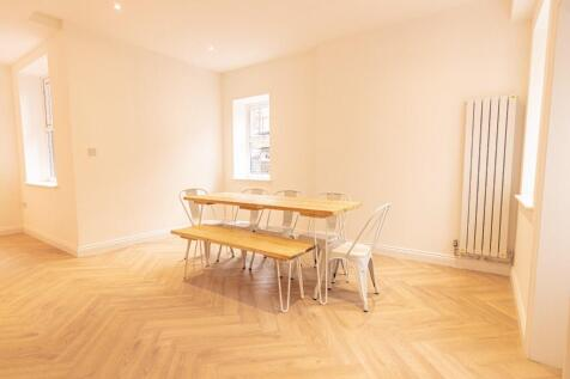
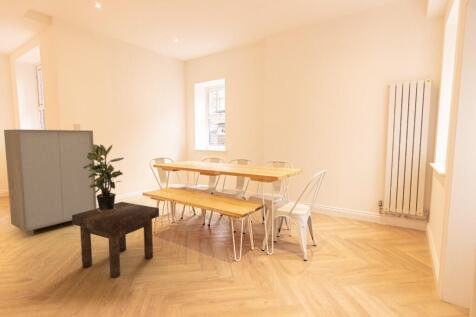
+ potted plant [83,143,125,213]
+ storage cabinet [3,128,98,235]
+ stool [71,201,160,279]
